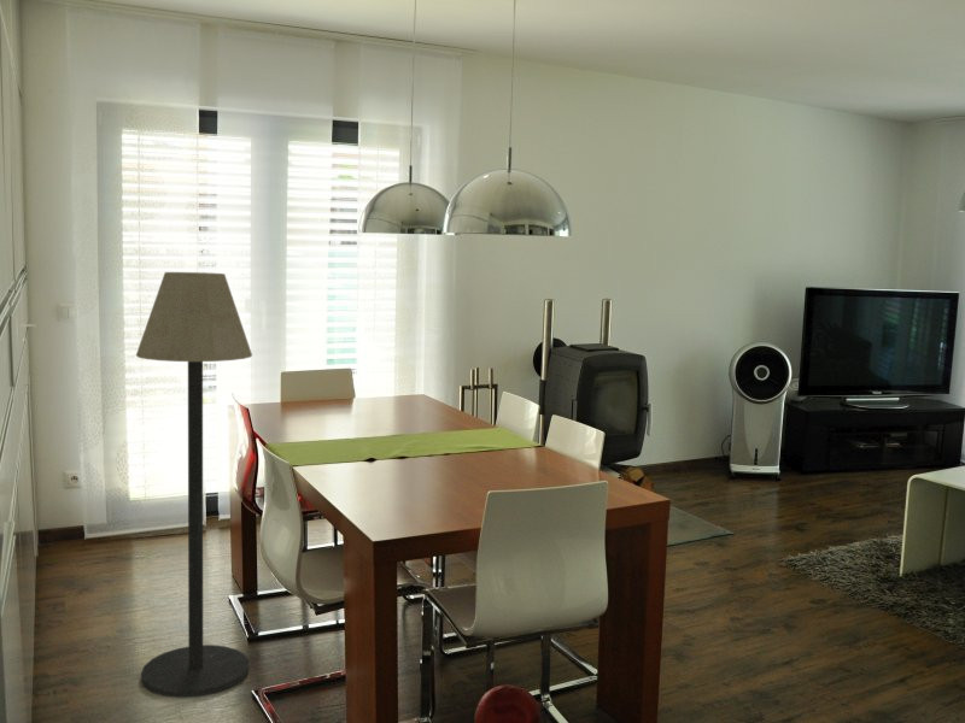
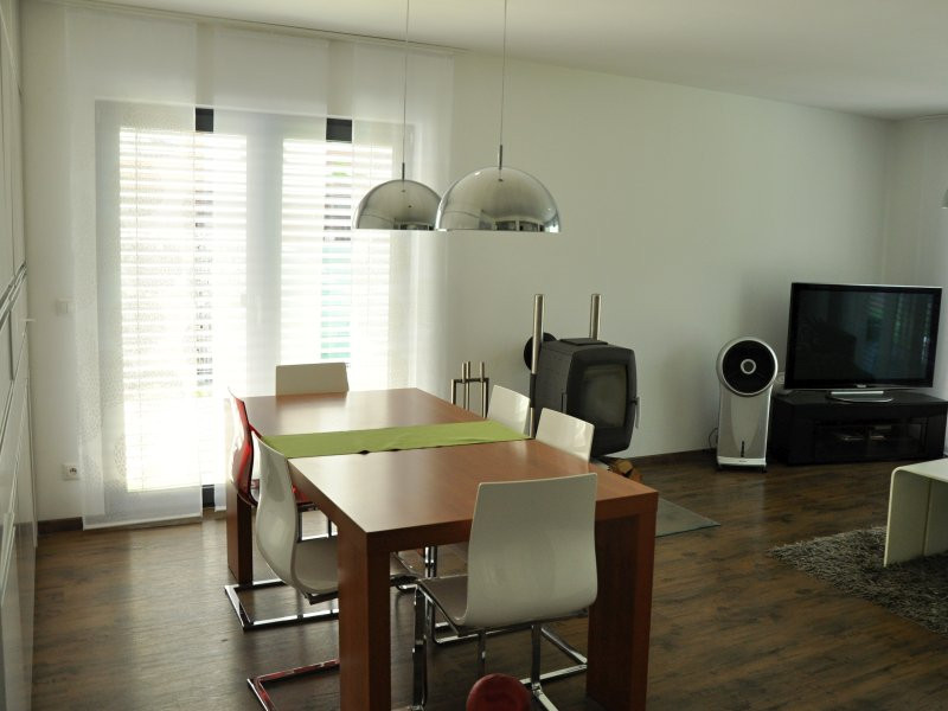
- floor lamp [135,271,253,699]
